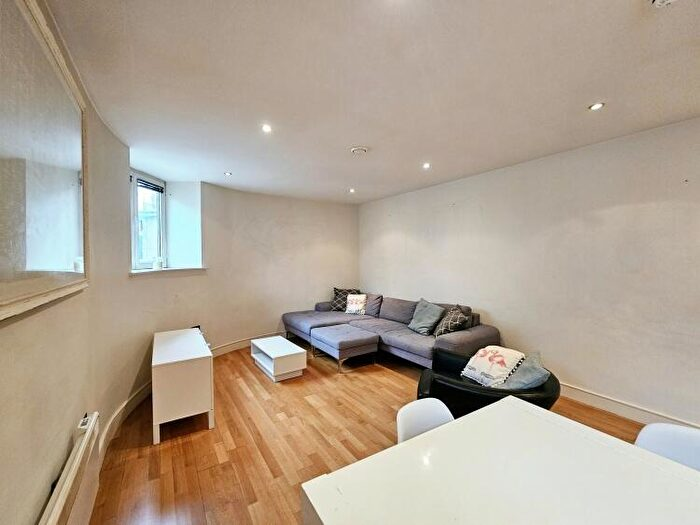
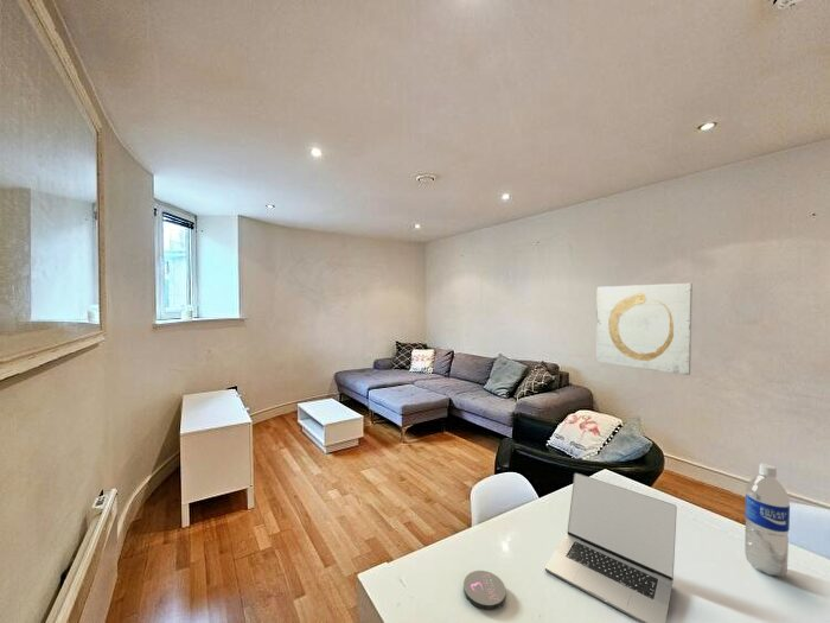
+ coaster [462,570,507,611]
+ laptop [543,472,678,623]
+ water bottle [743,463,791,578]
+ wall art [595,282,694,376]
